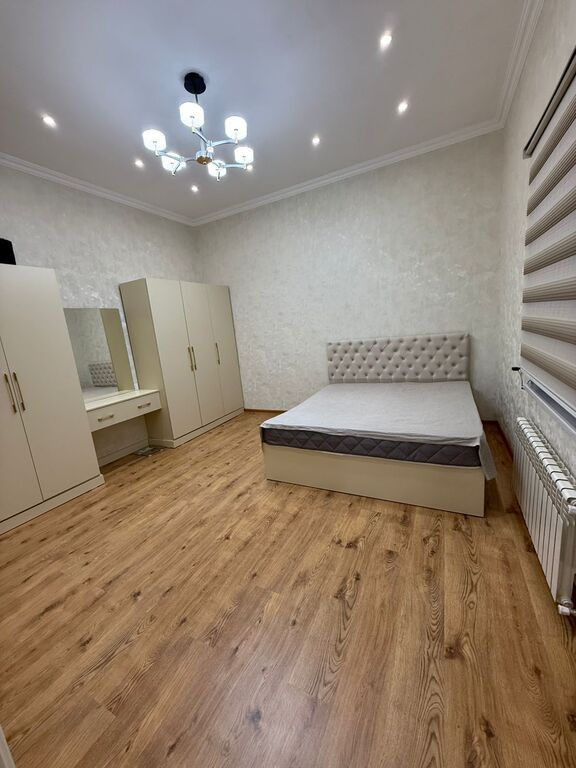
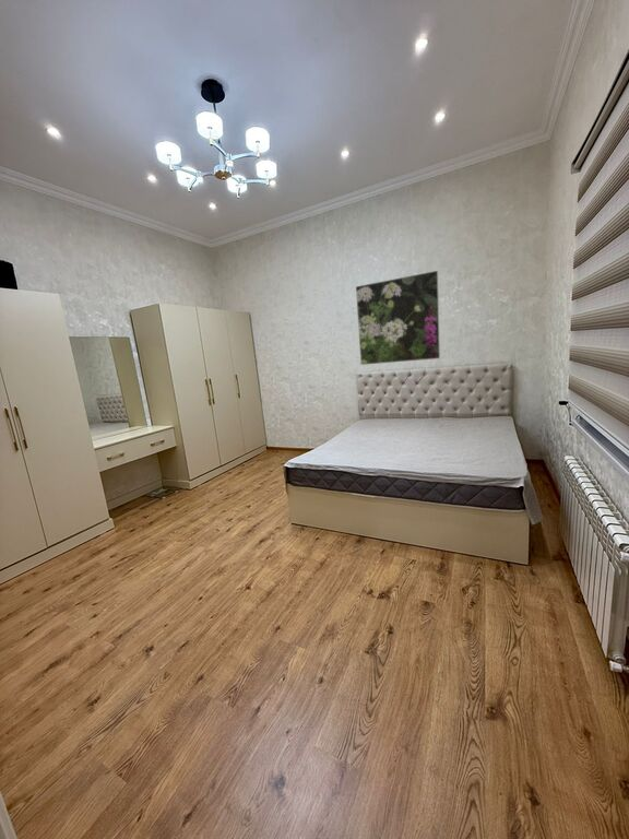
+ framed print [355,270,441,366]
